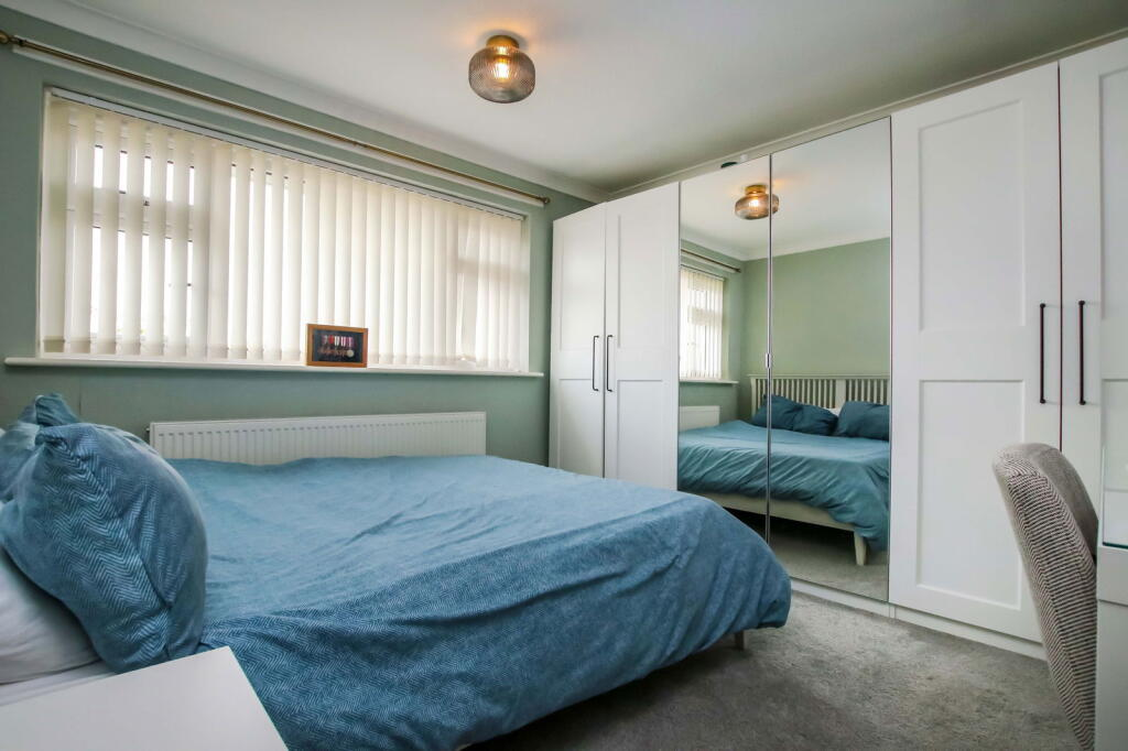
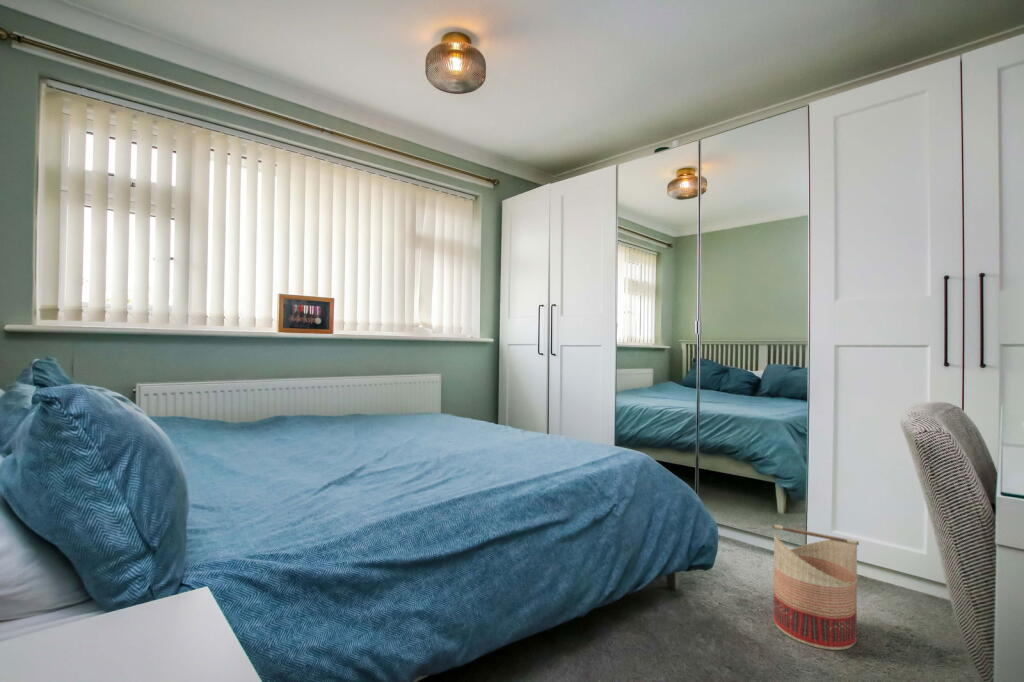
+ basket [772,524,860,651]
